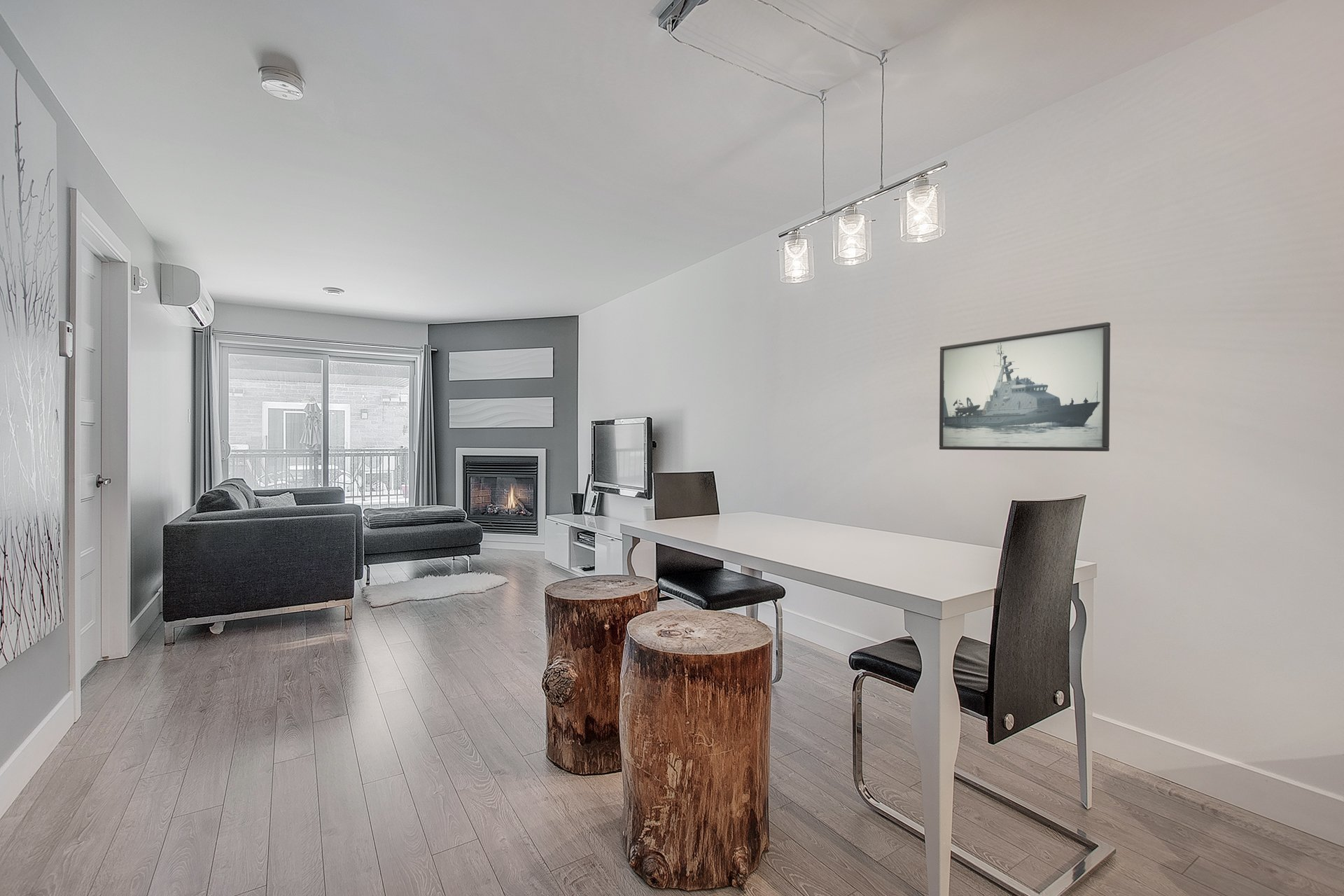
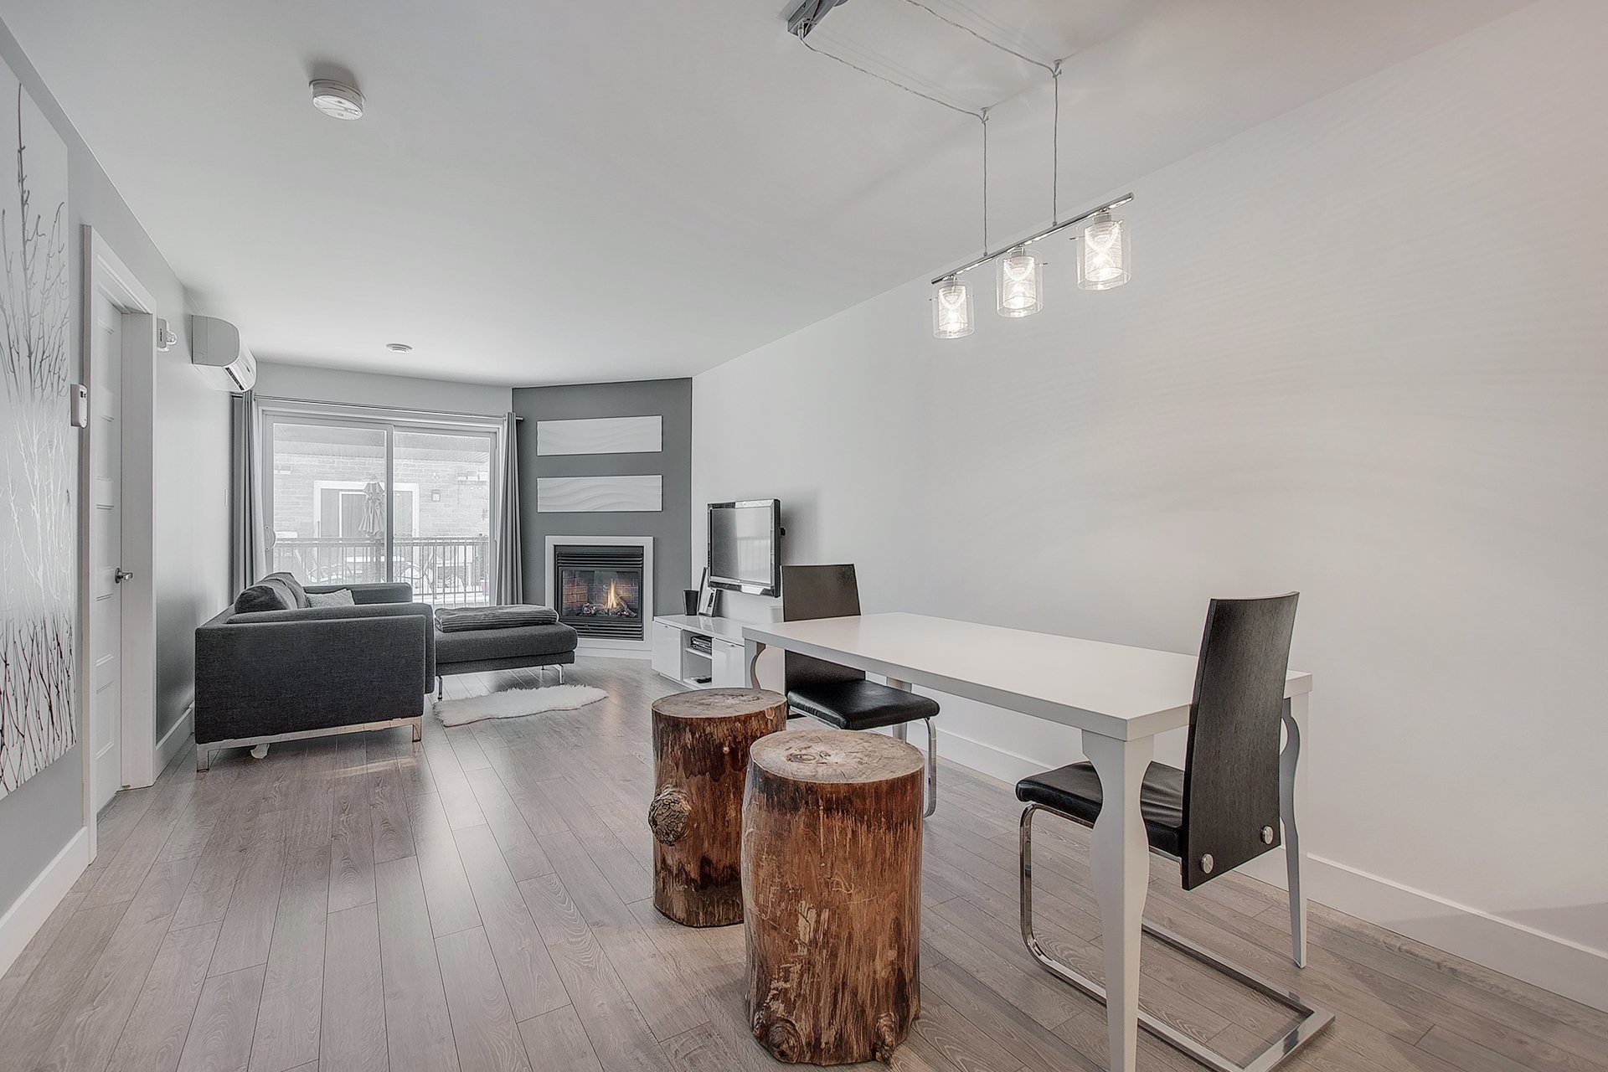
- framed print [939,321,1111,452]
